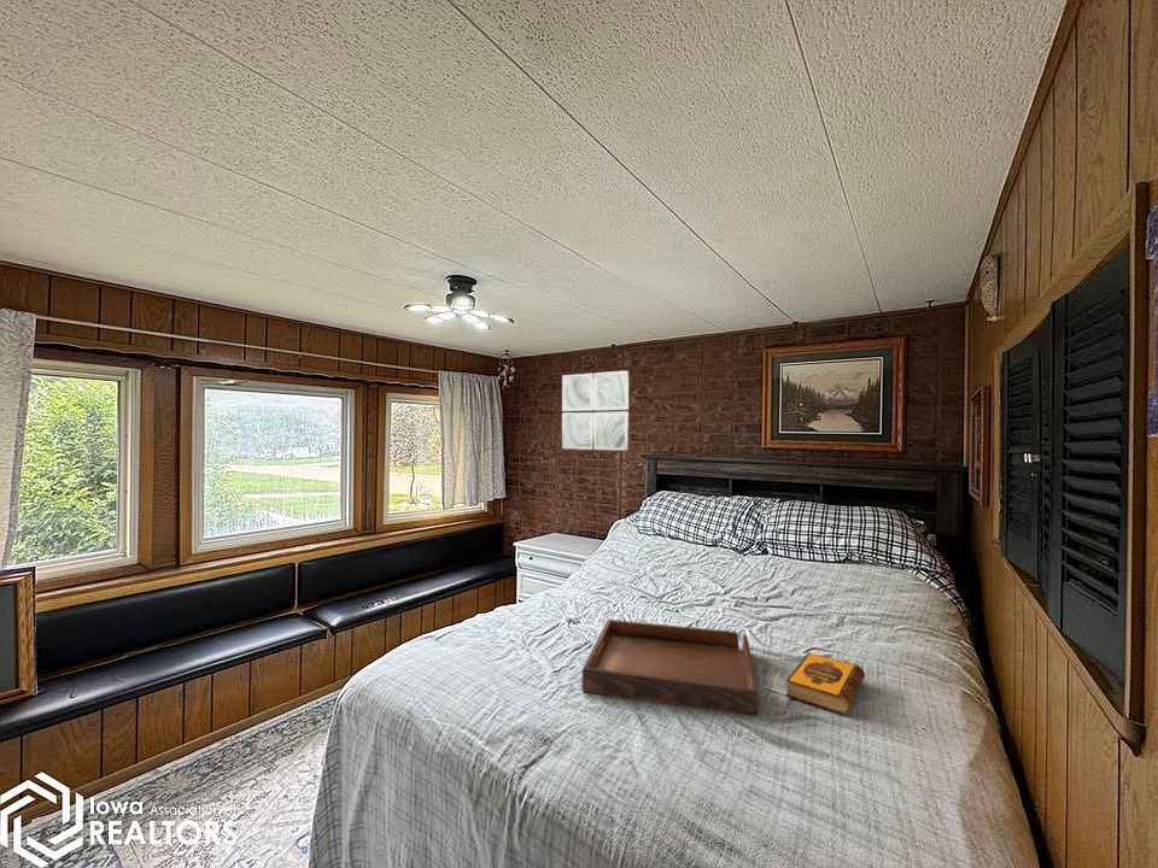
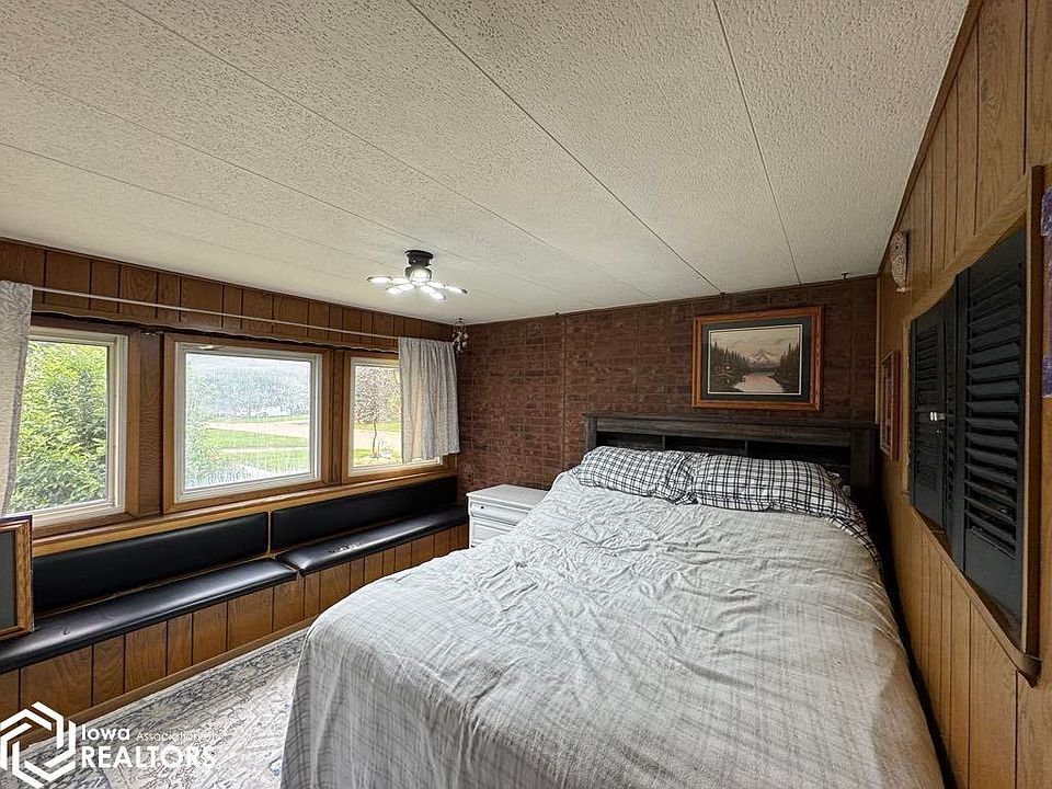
- hardback book [785,651,866,715]
- serving tray [581,618,760,717]
- wall art [561,369,631,452]
